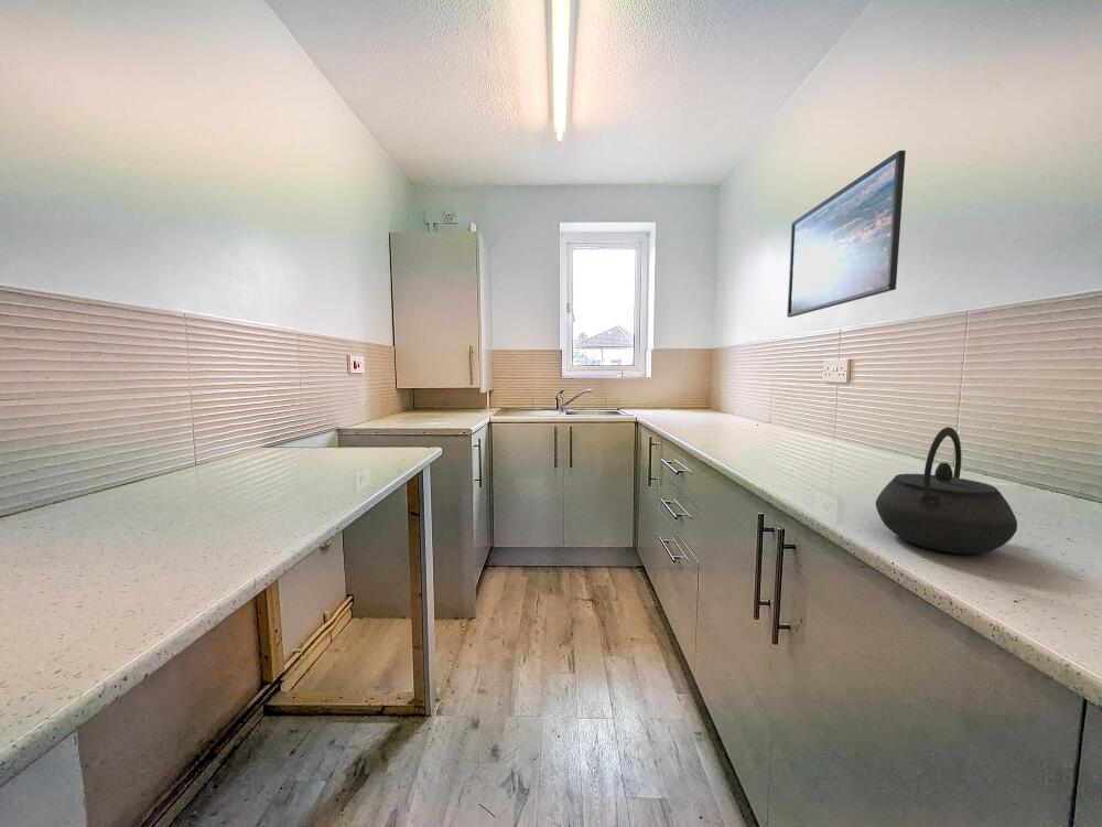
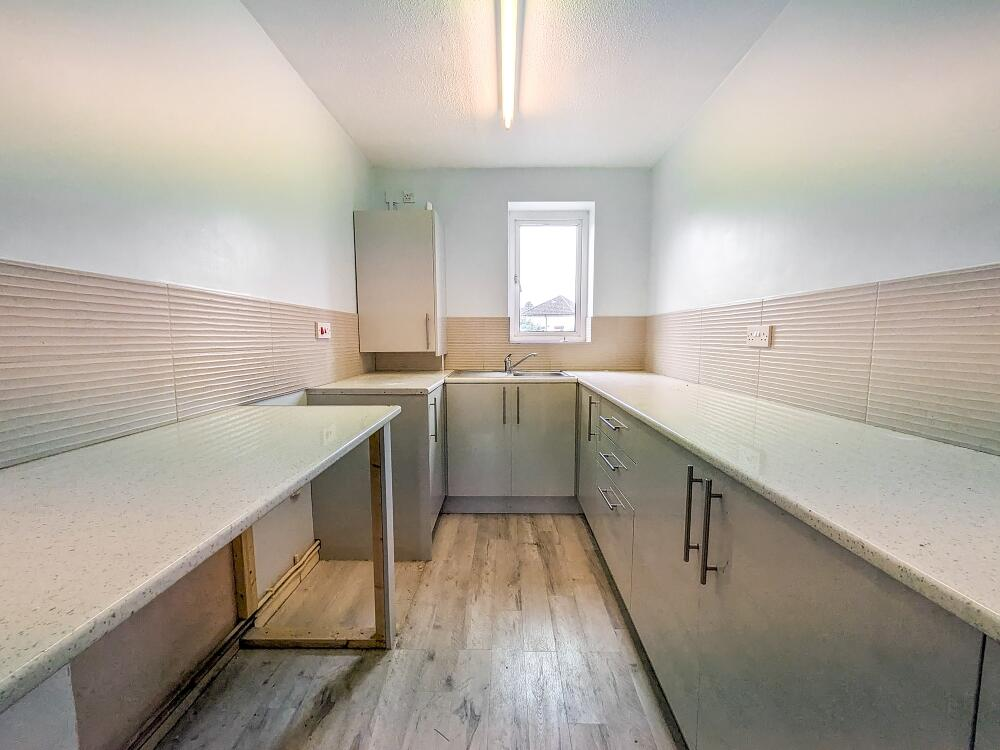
- kettle [875,426,1018,556]
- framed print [786,149,907,319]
